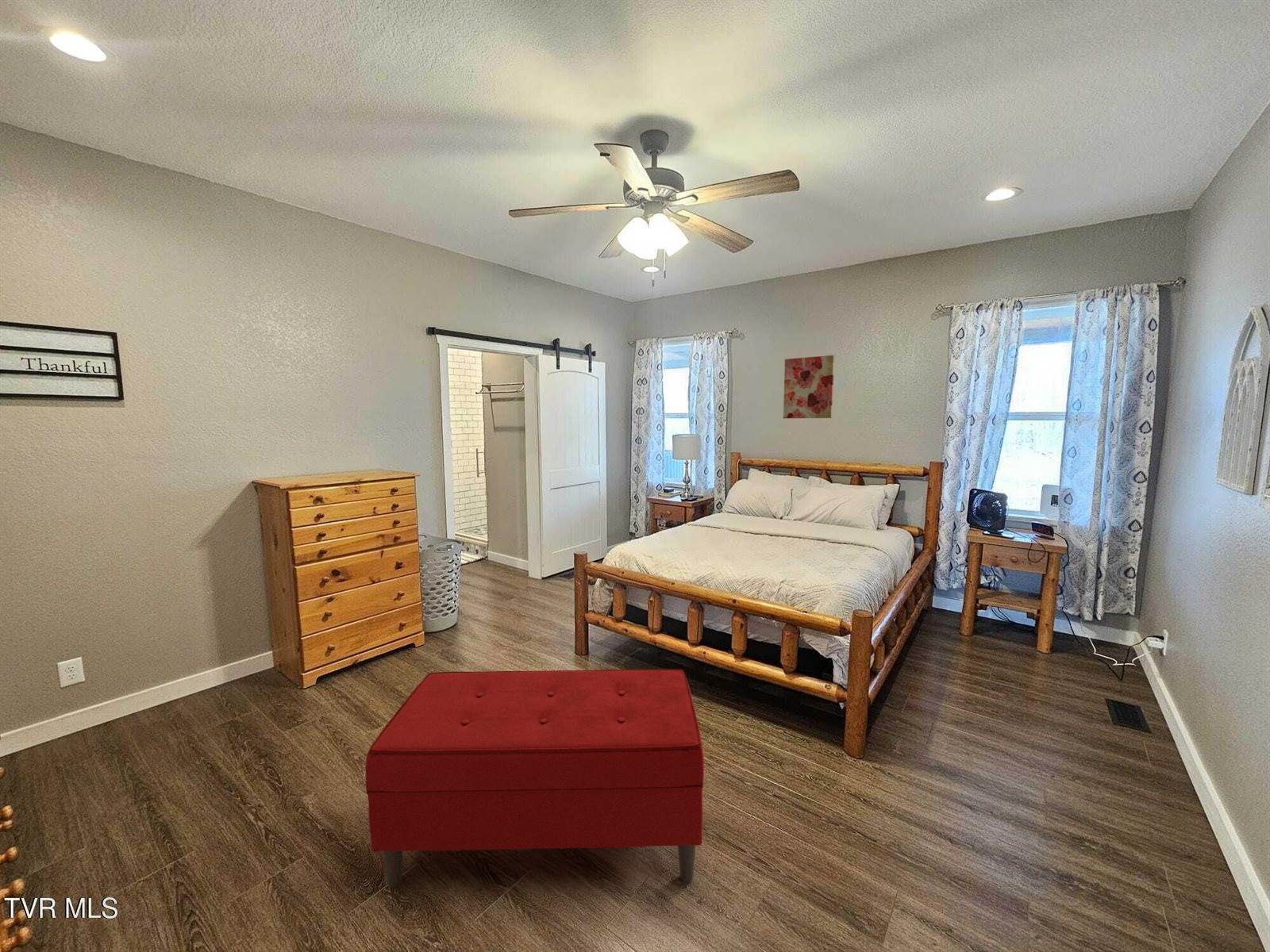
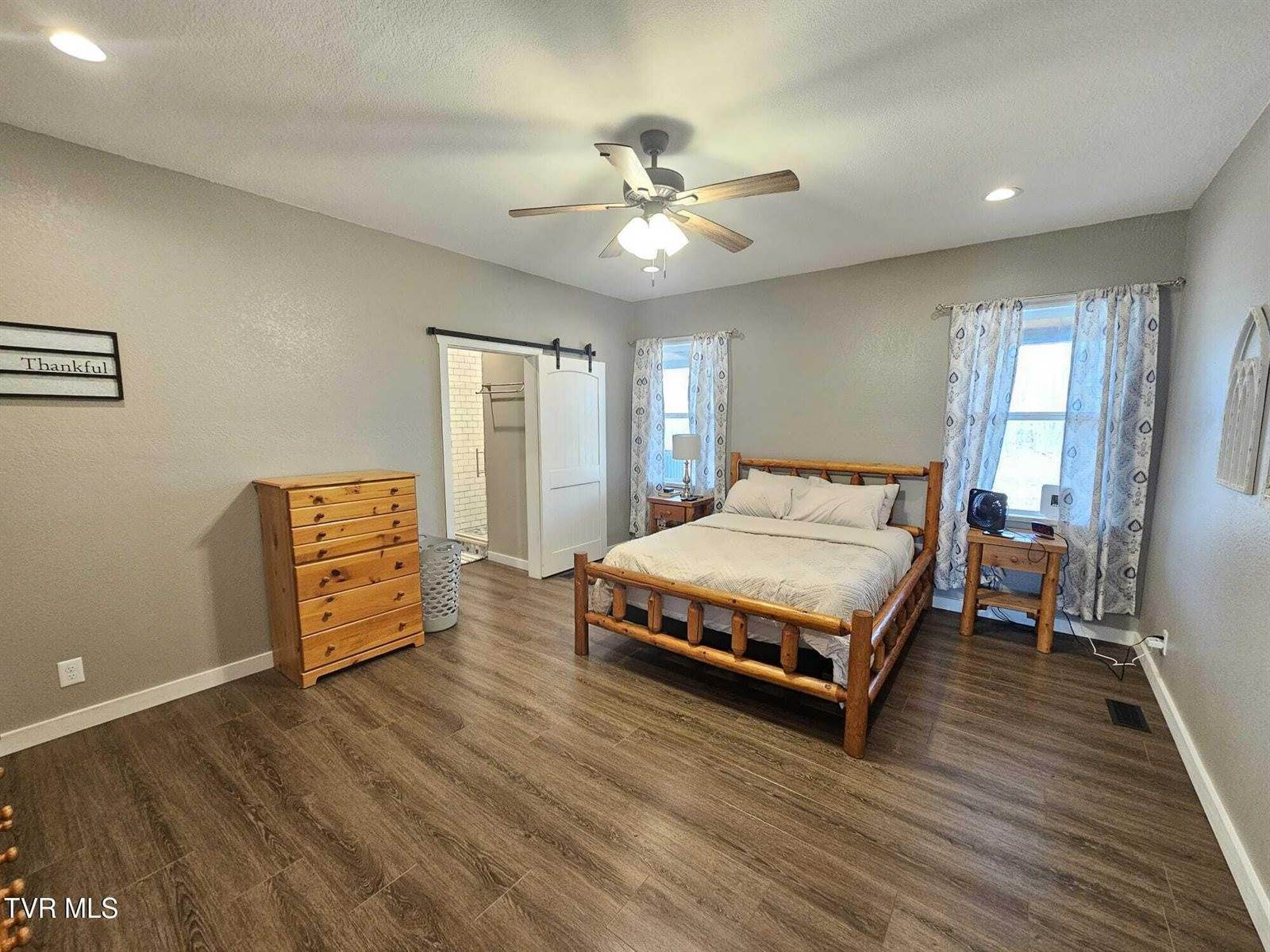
- wall art [783,355,835,419]
- bench [365,668,705,889]
